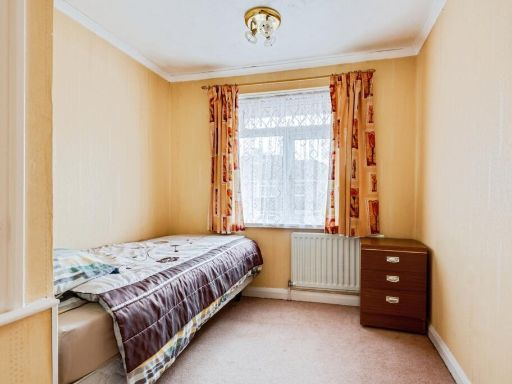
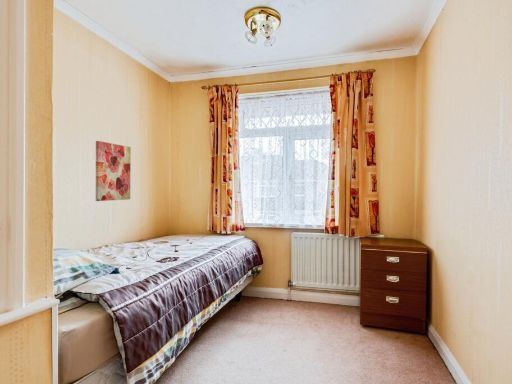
+ wall art [95,140,132,202]
